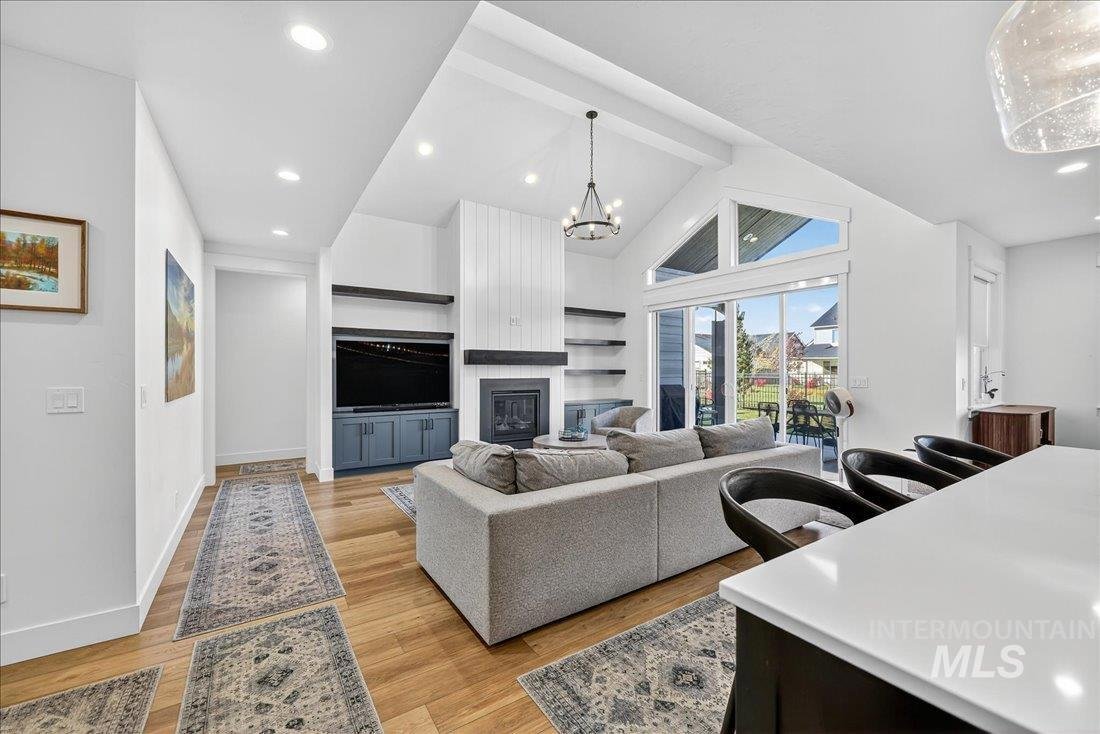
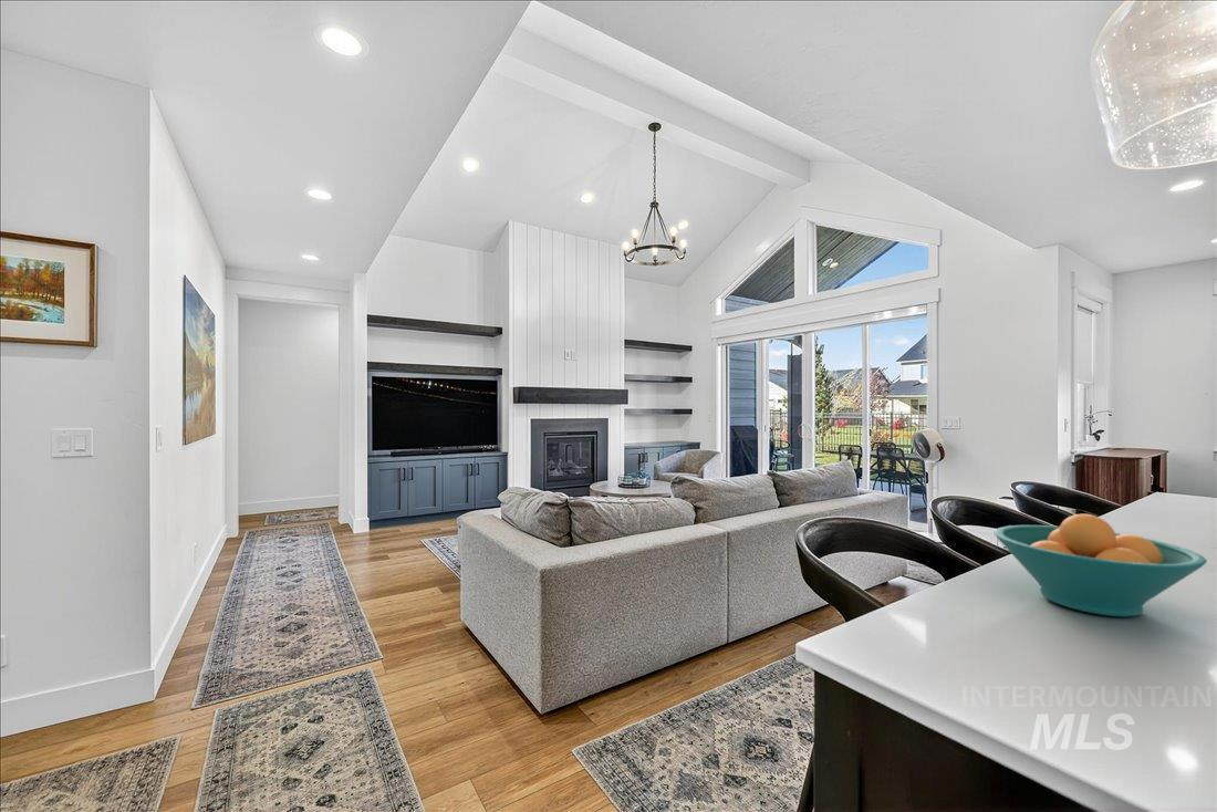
+ fruit bowl [992,513,1208,617]
